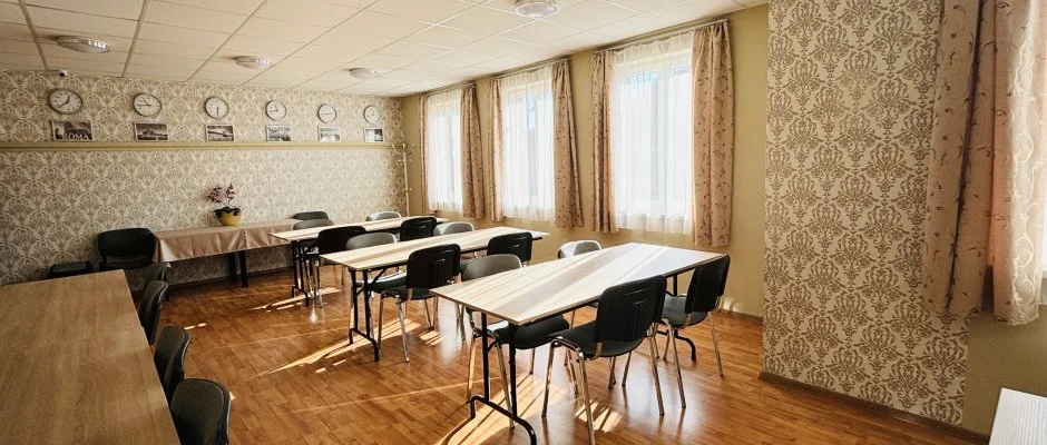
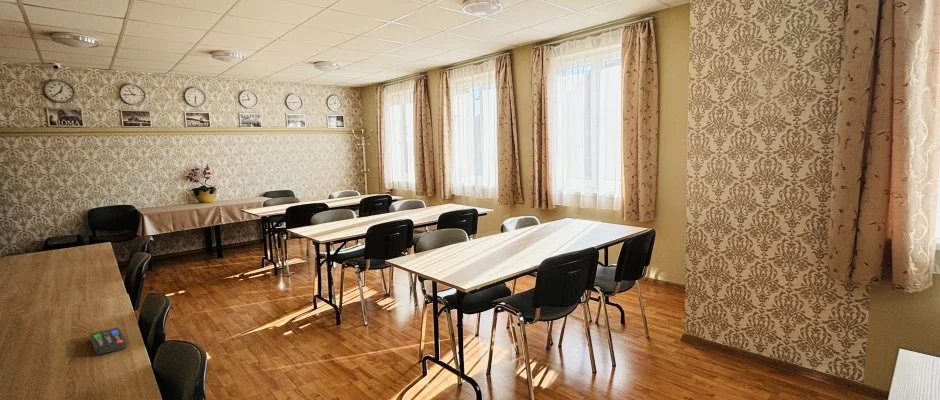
+ remote control [89,327,128,356]
